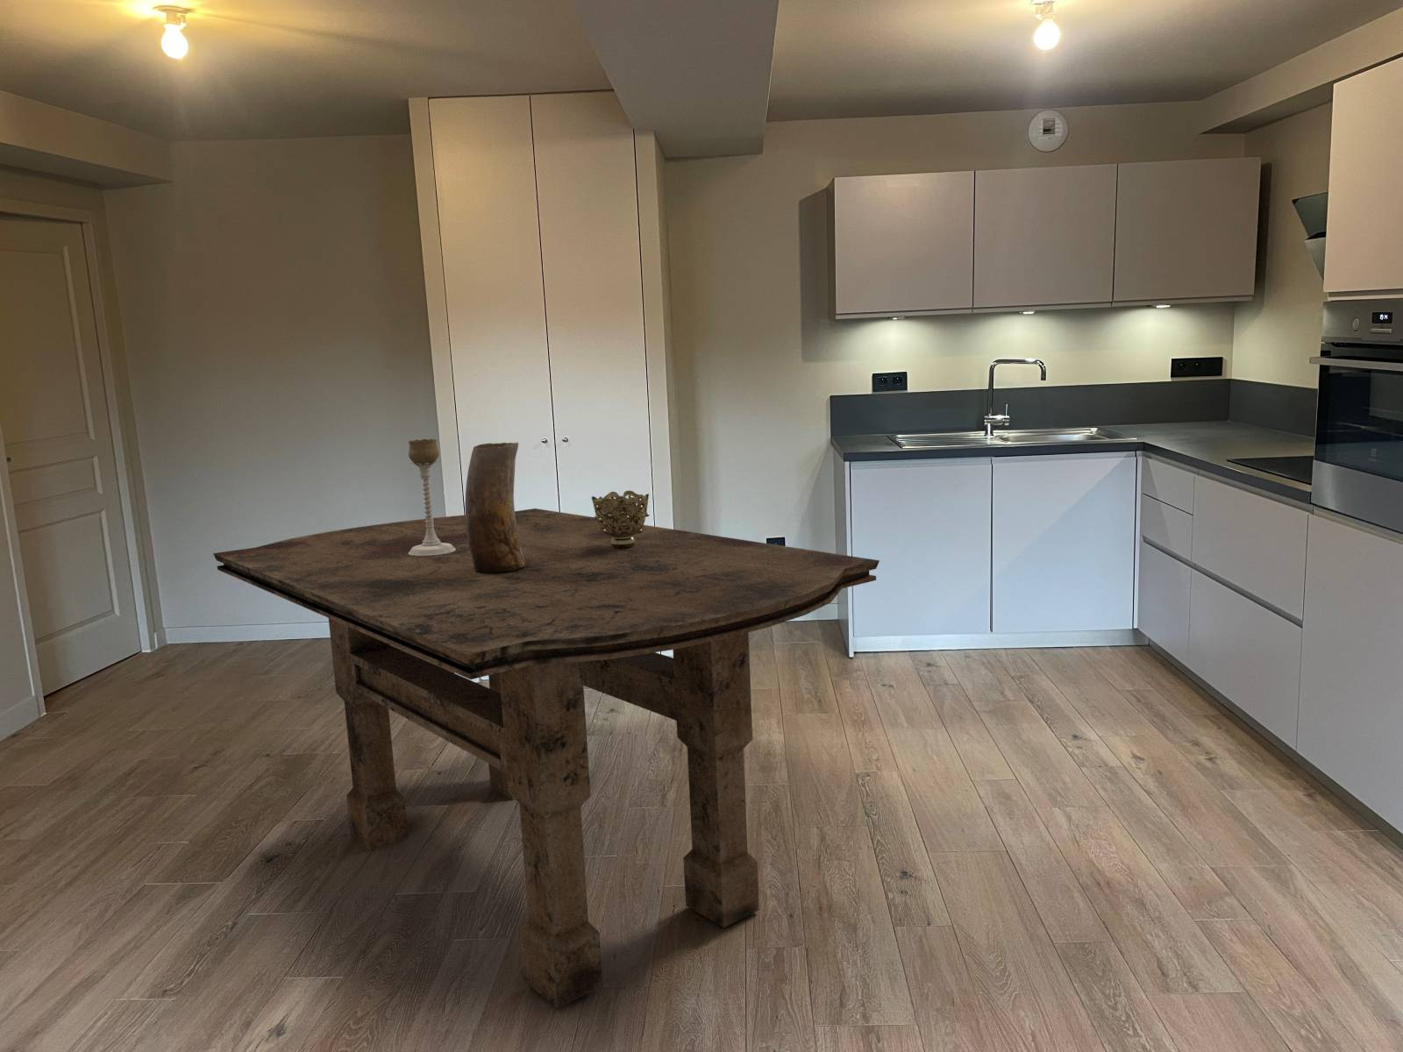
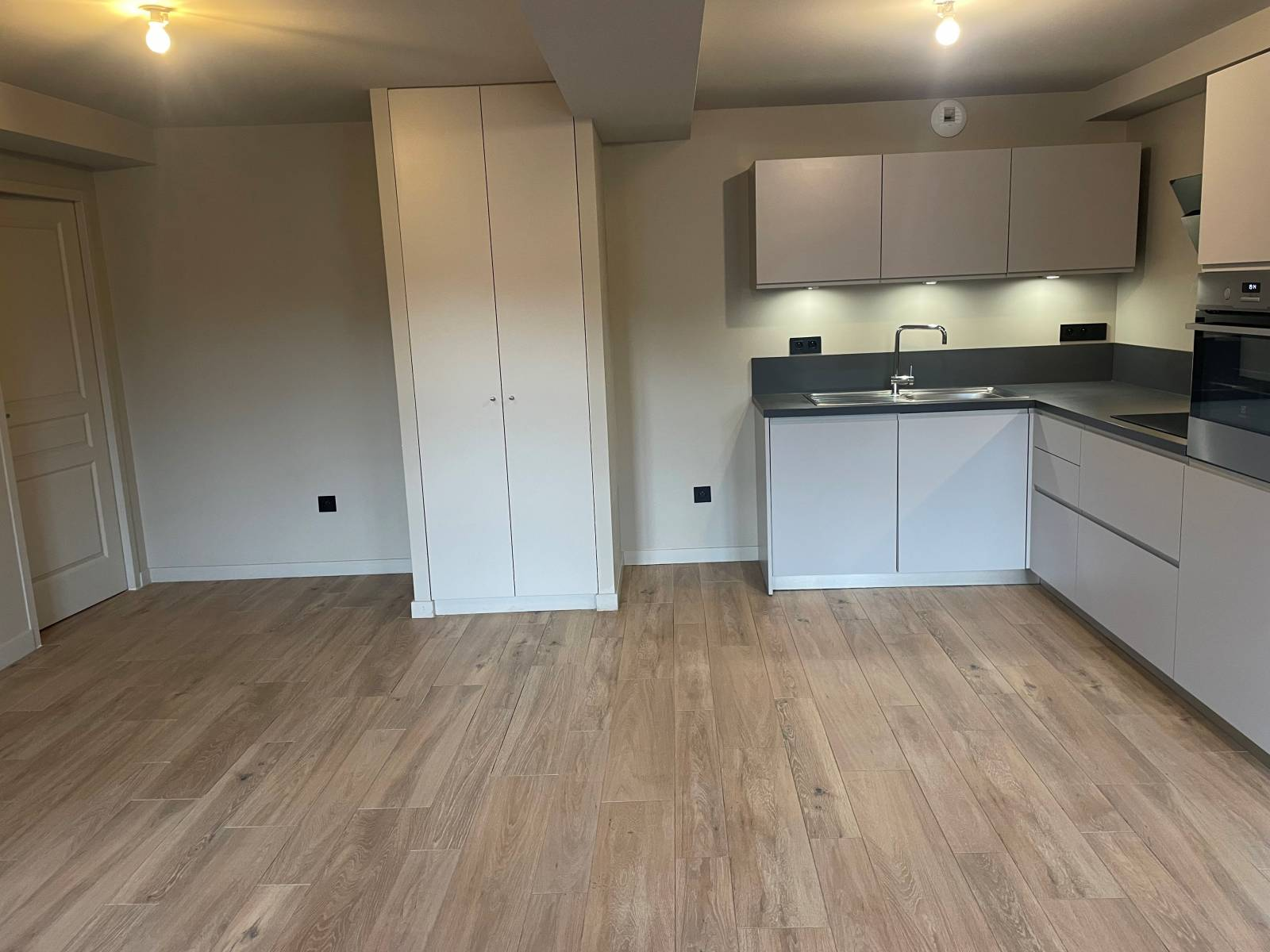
- decorative bowl [591,490,650,549]
- candle holder [408,439,455,557]
- vase [464,442,525,572]
- dining table [212,507,880,1009]
